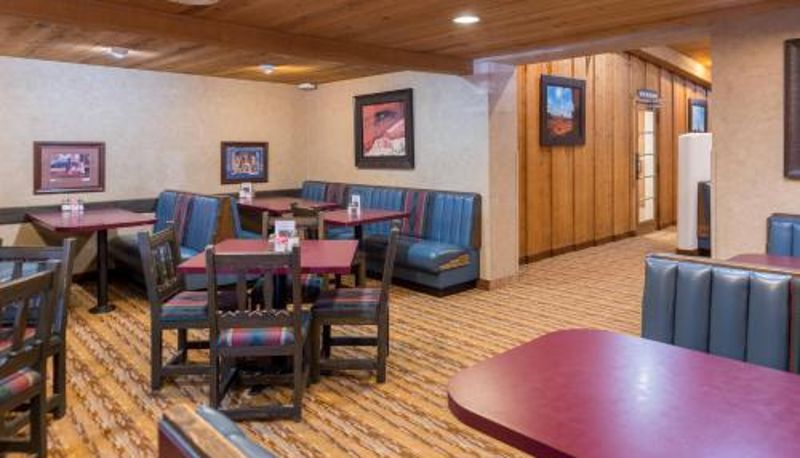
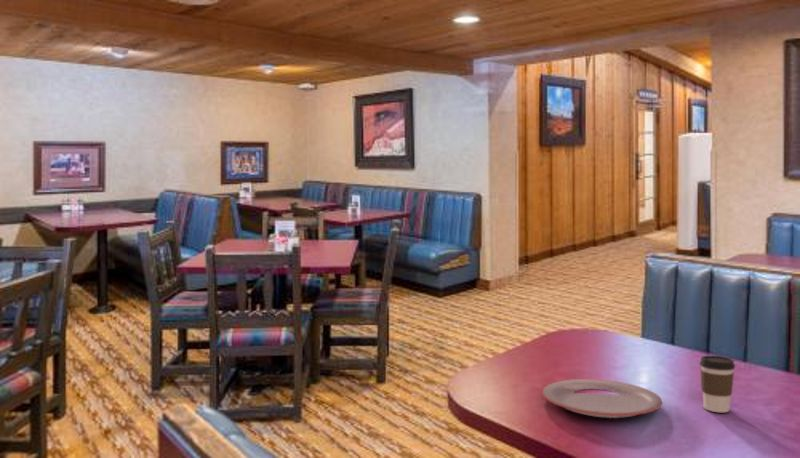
+ plate [541,378,663,419]
+ coffee cup [699,355,736,413]
